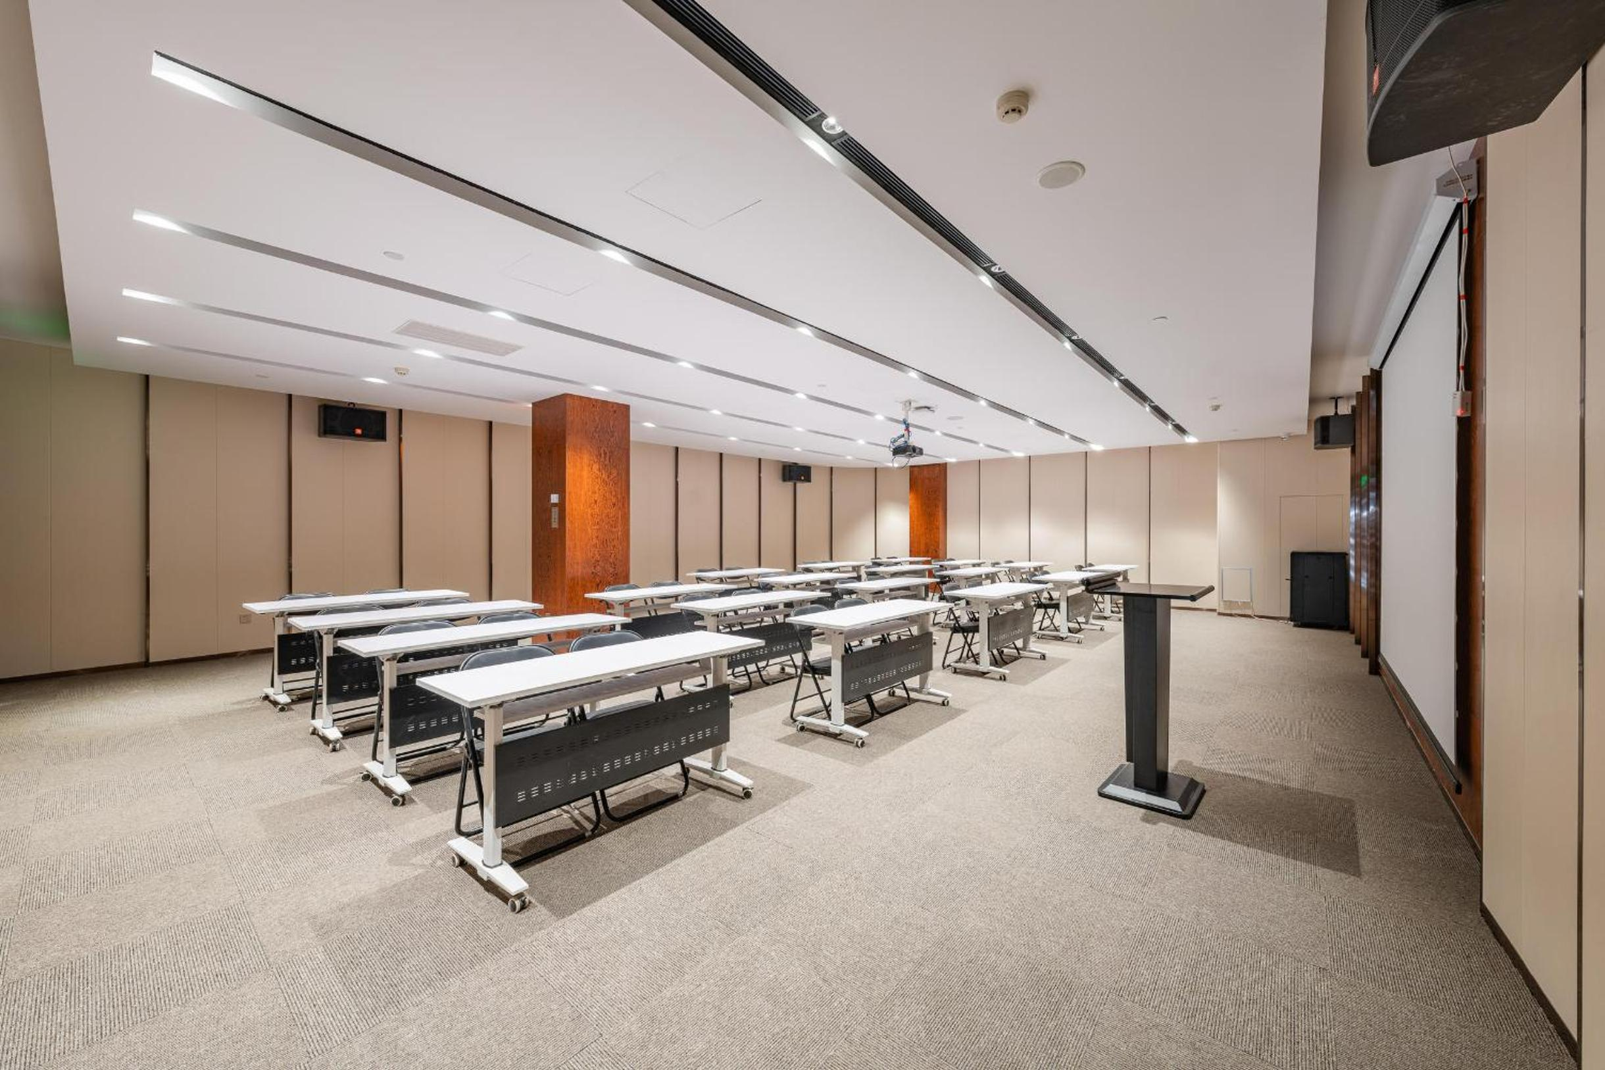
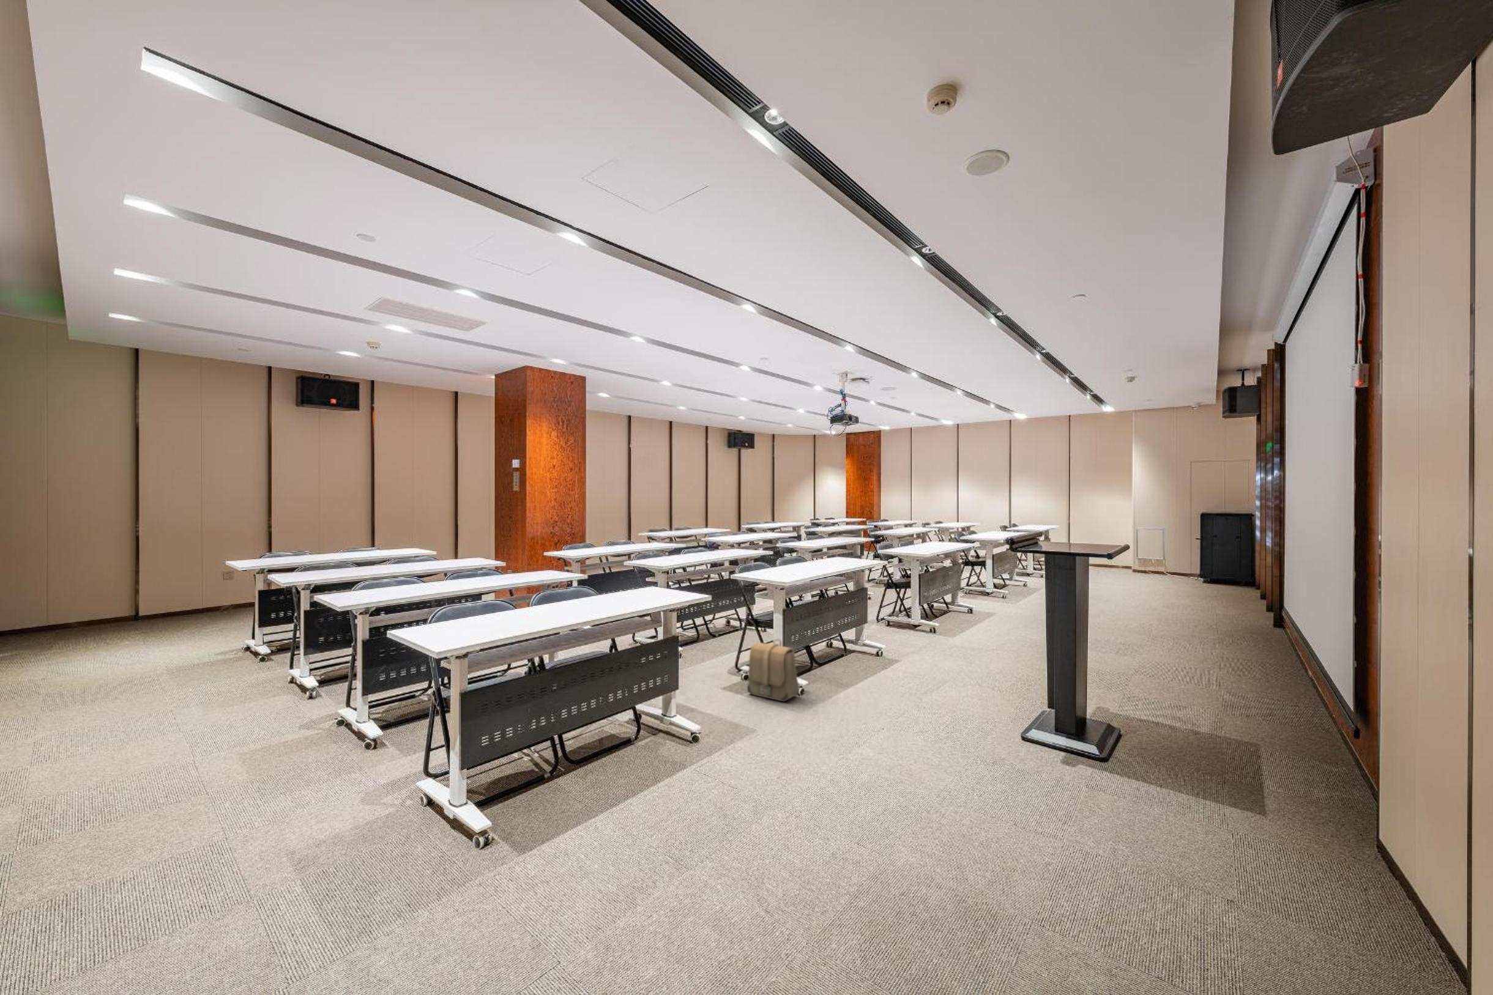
+ backpack [747,639,800,702]
